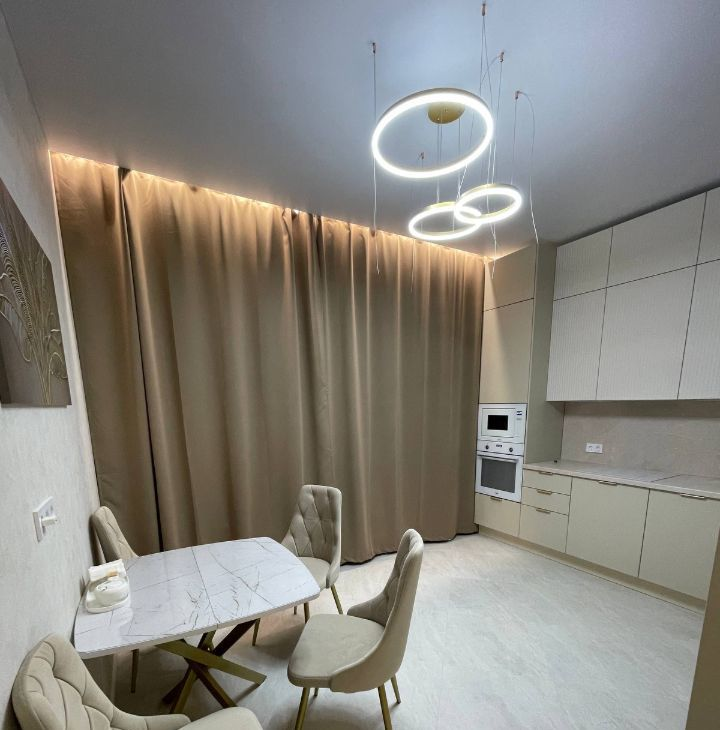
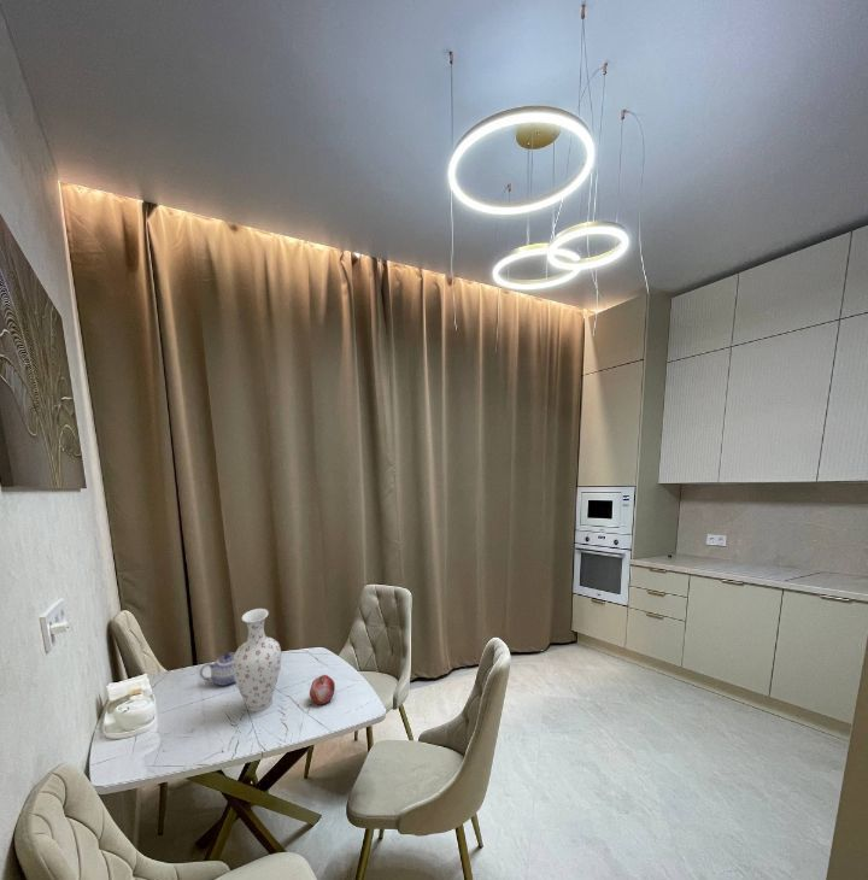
+ teapot [199,652,236,687]
+ vase [233,608,282,712]
+ fruit [309,674,336,705]
